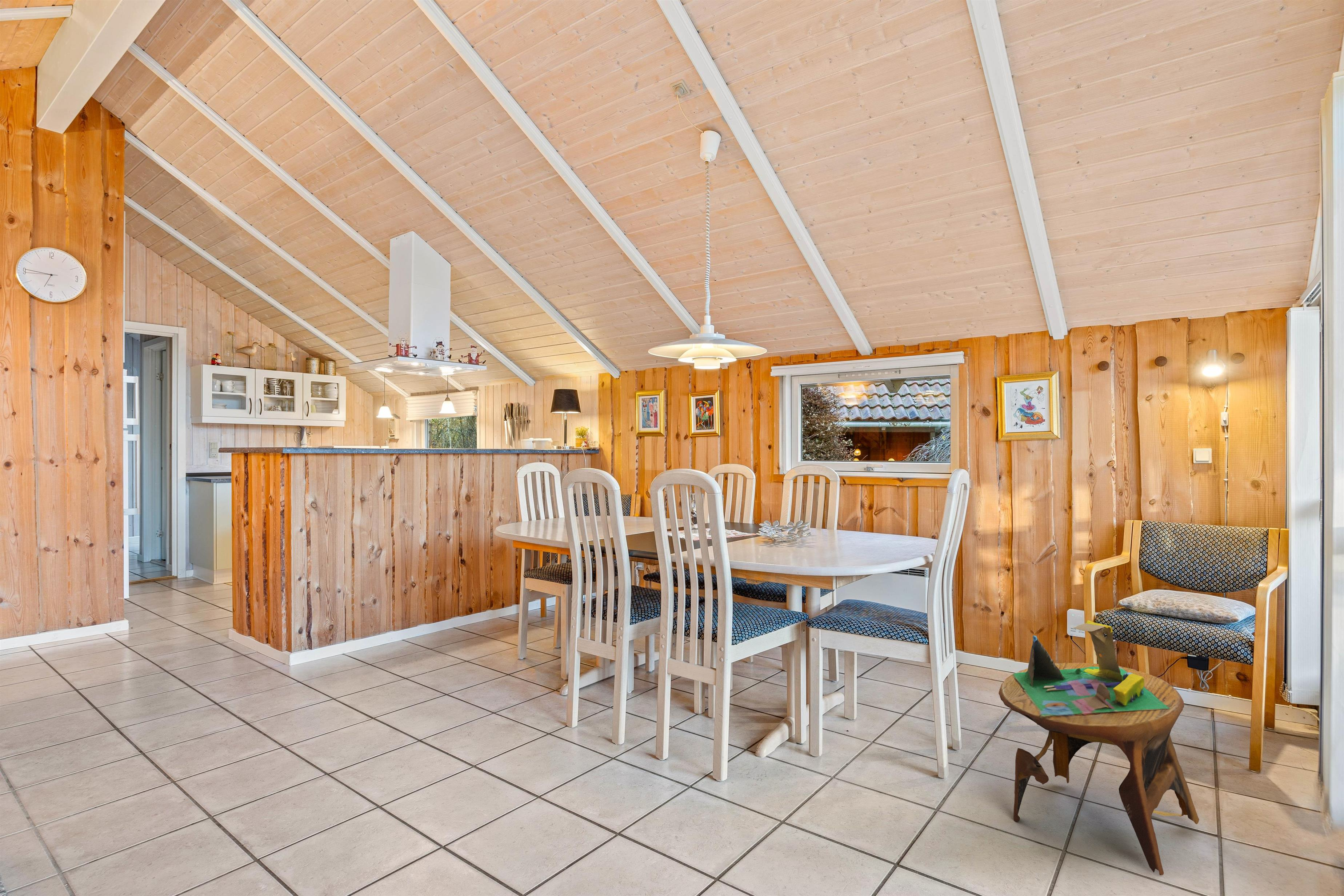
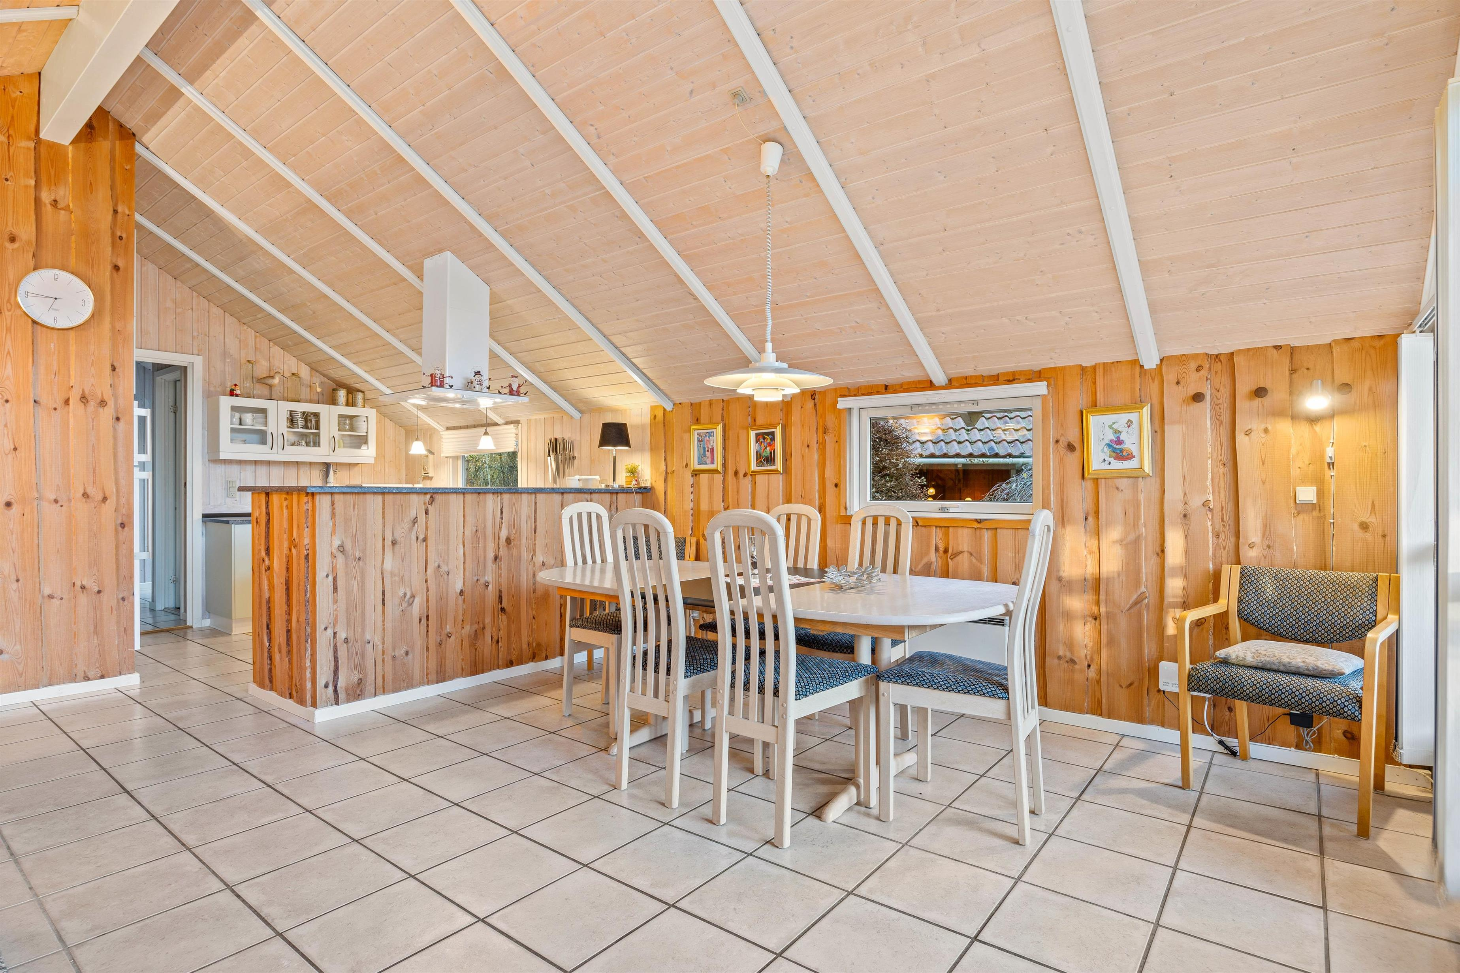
- side table [998,620,1200,876]
